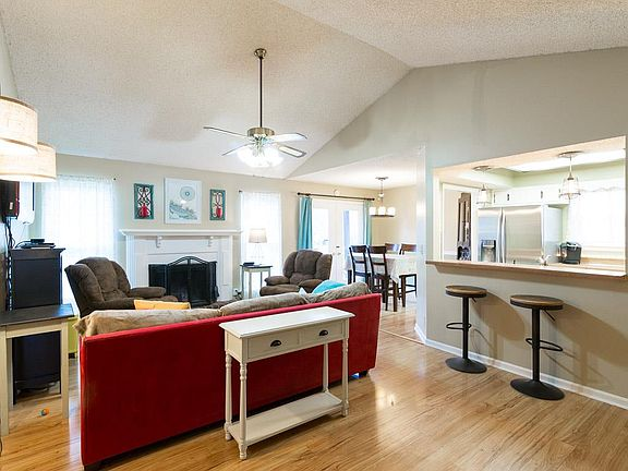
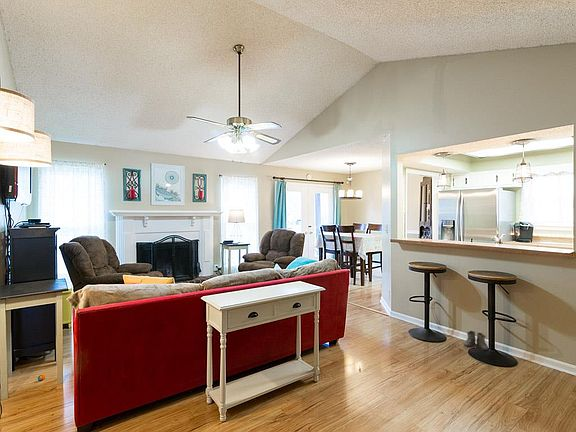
+ boots [463,330,489,351]
